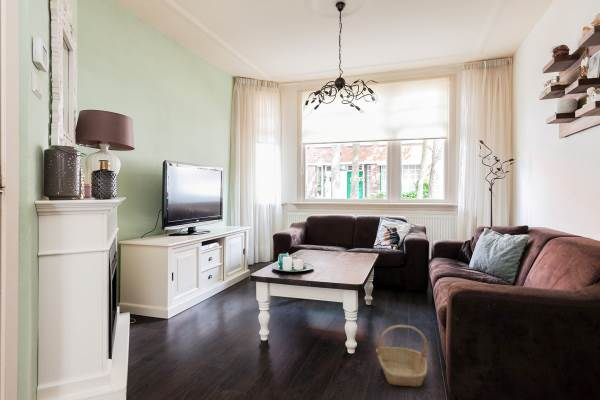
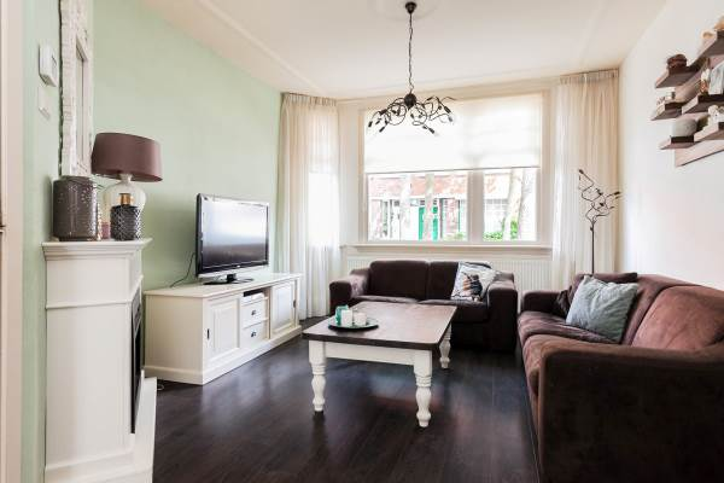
- basket [375,324,429,387]
